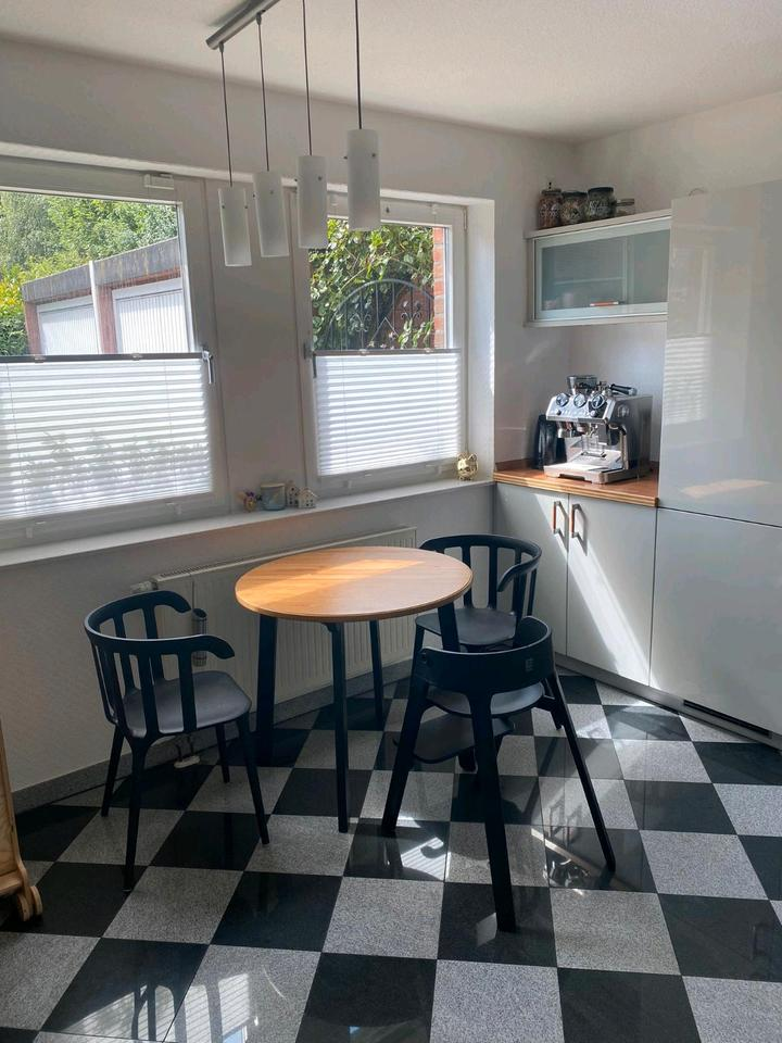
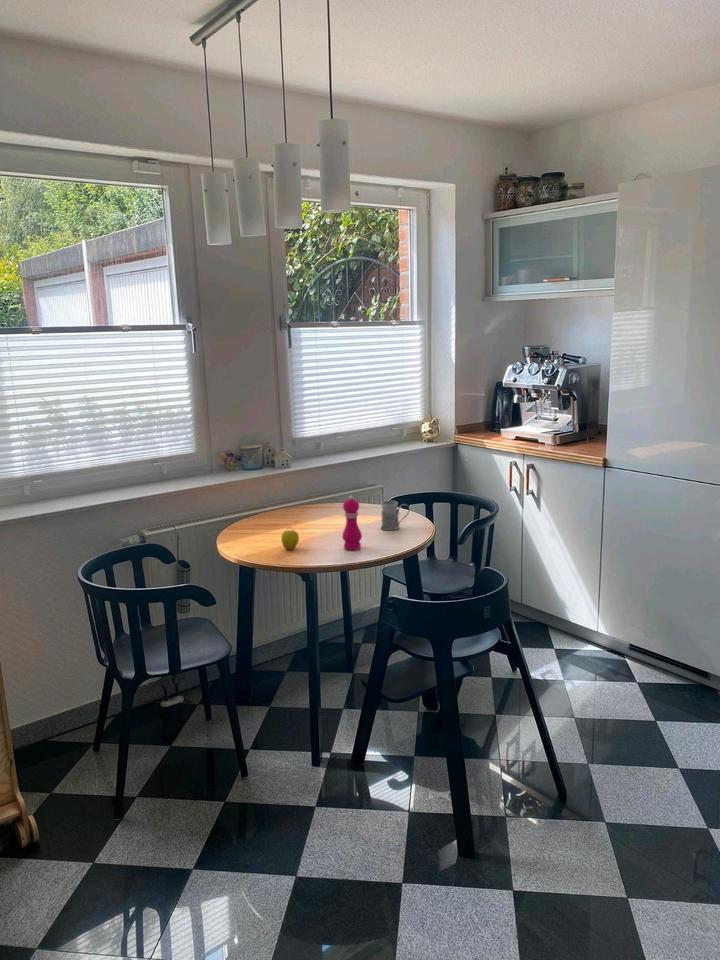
+ pepper mill [341,494,363,551]
+ mug [380,500,411,531]
+ apple [280,527,300,550]
